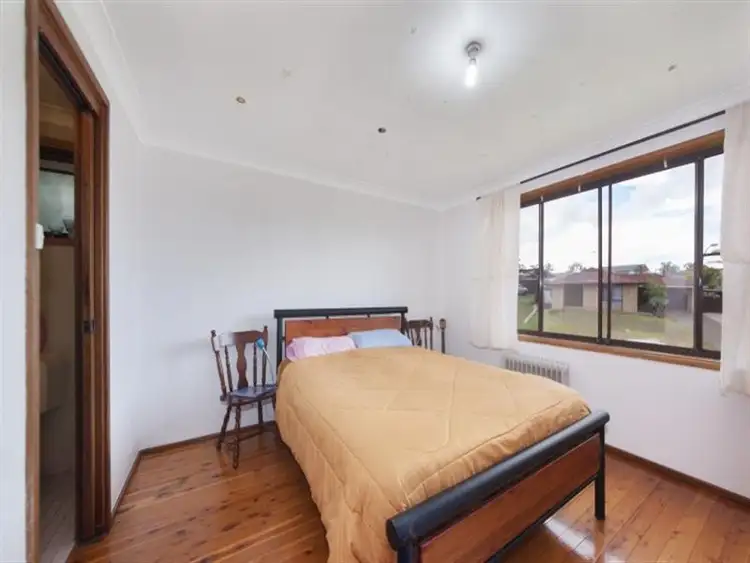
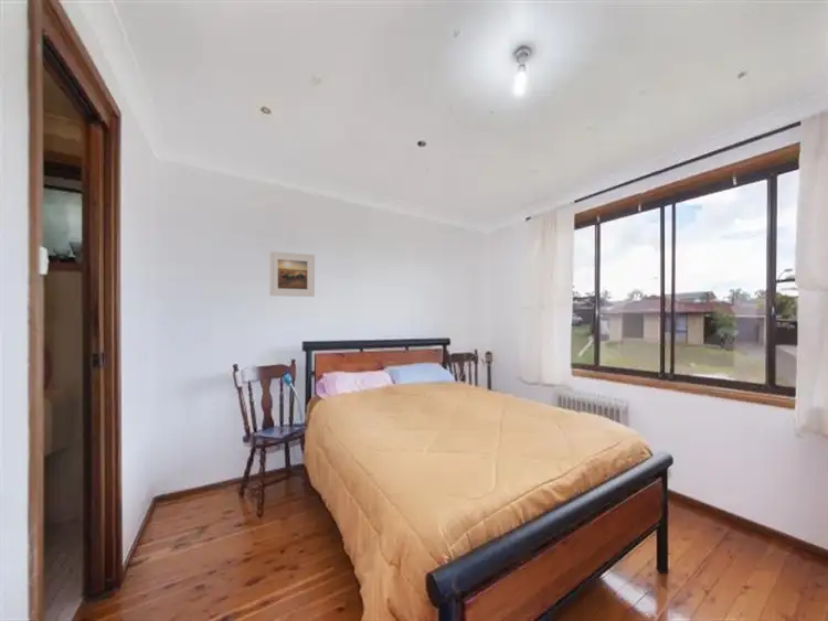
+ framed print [268,250,316,298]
